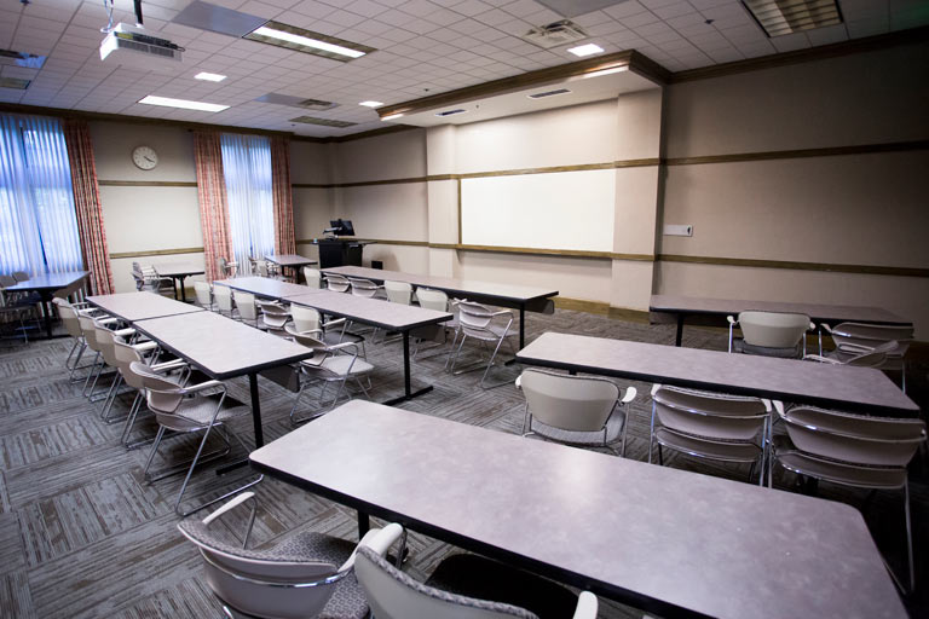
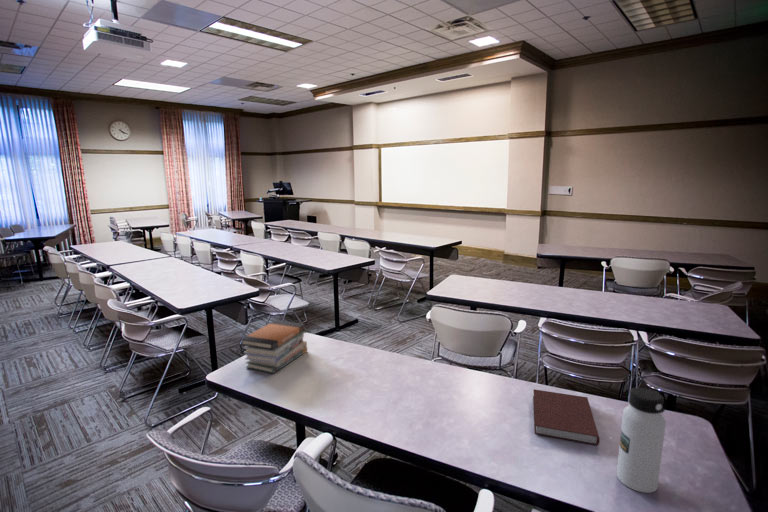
+ water bottle [616,387,667,494]
+ book stack [239,319,308,374]
+ notebook [532,388,600,446]
